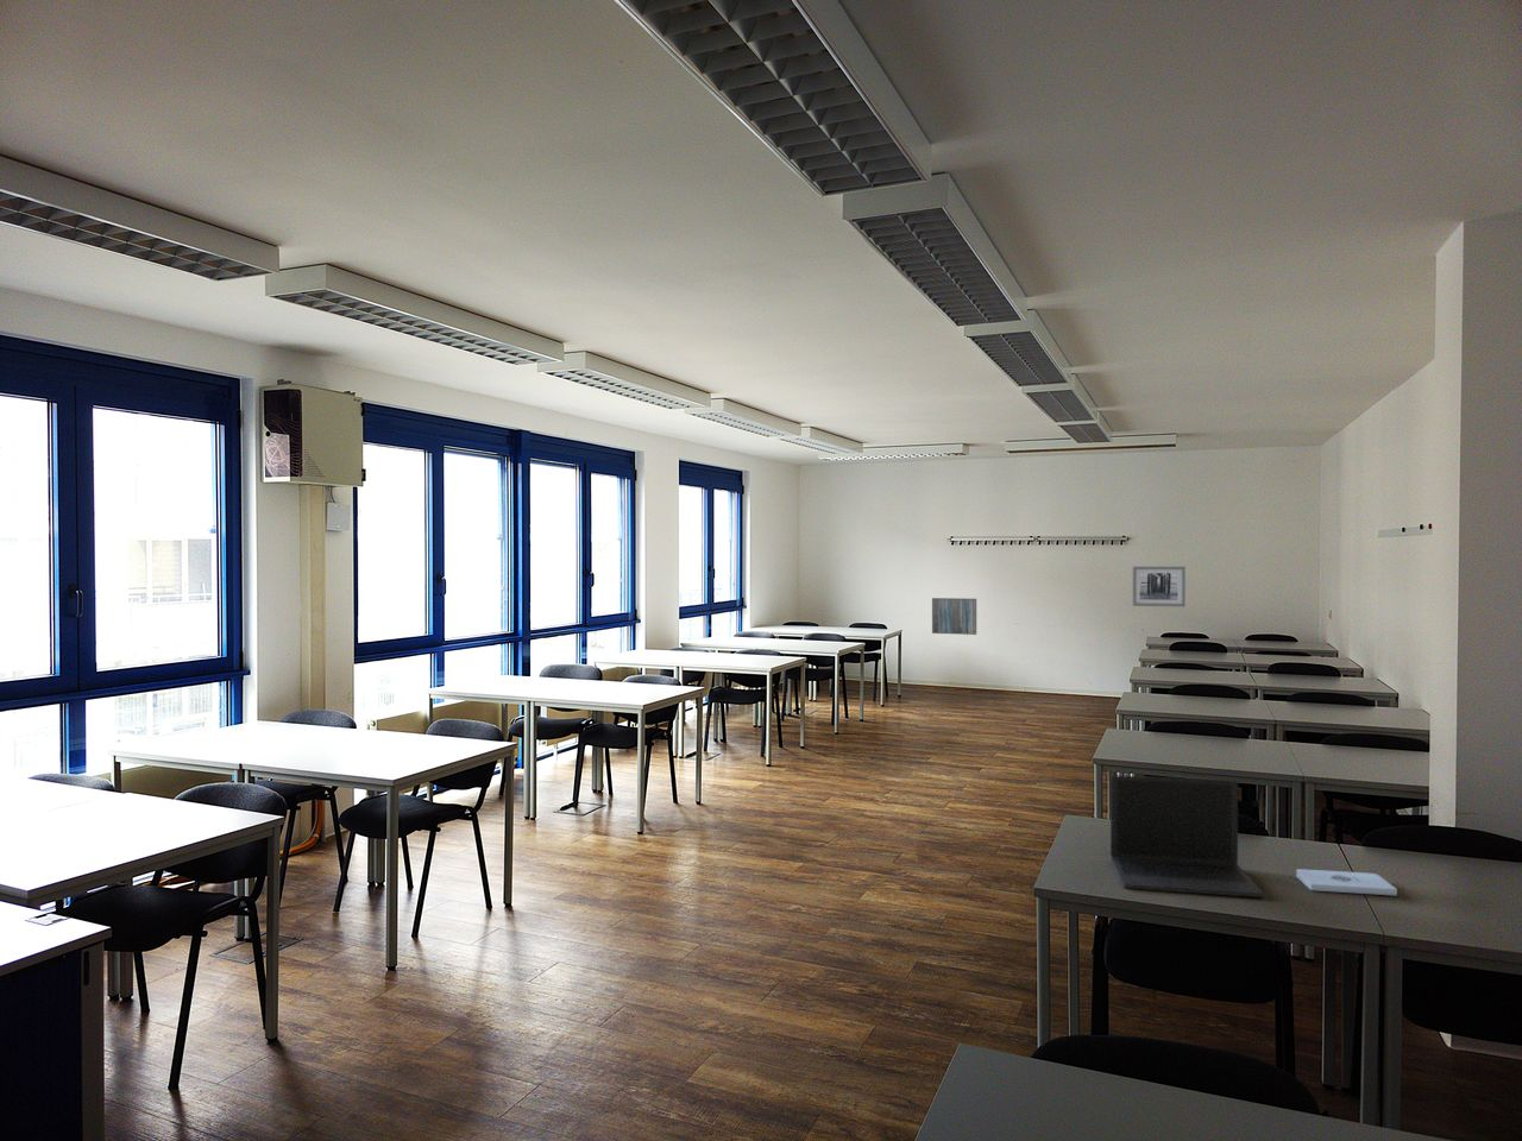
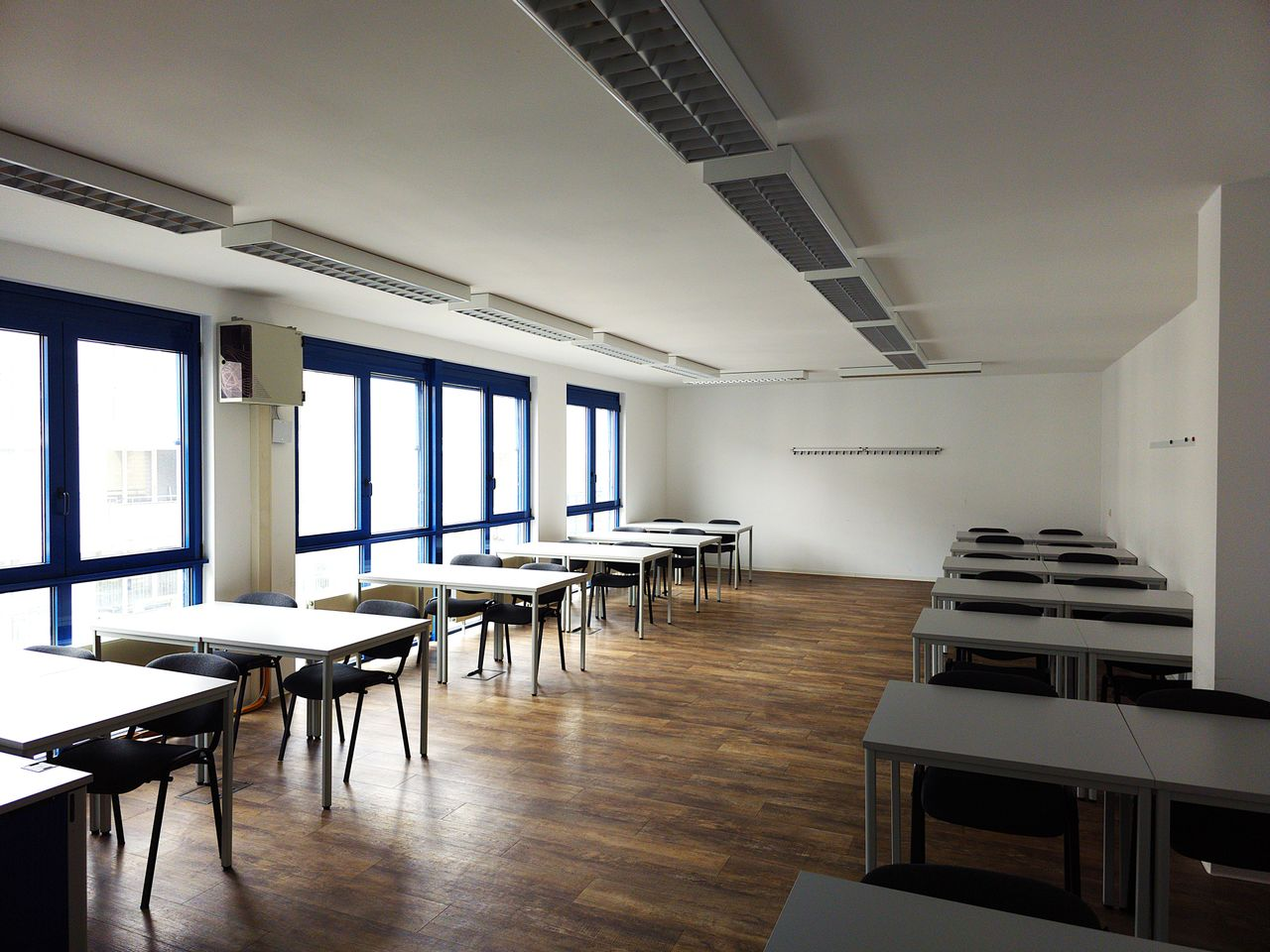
- notepad [1294,868,1399,896]
- wall art [1133,566,1186,608]
- laptop [1110,774,1264,899]
- wall art [931,597,978,636]
